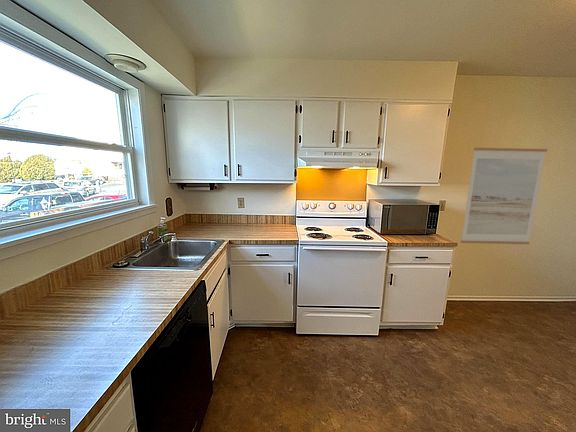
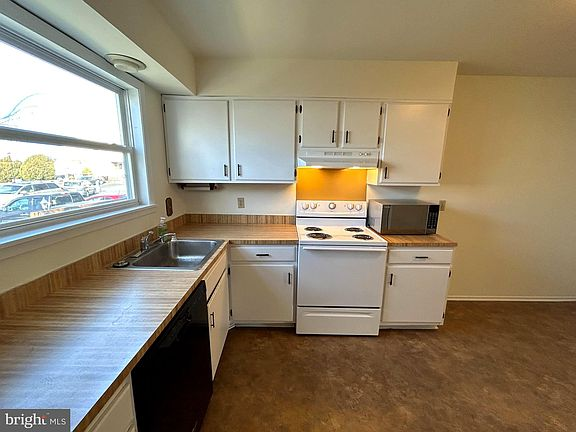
- wall art [460,147,548,245]
